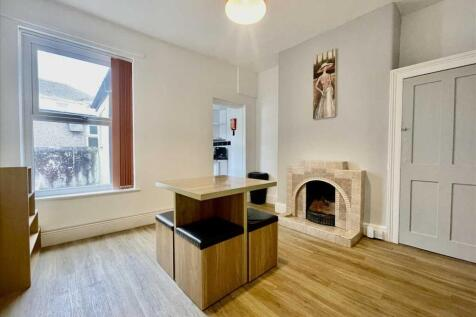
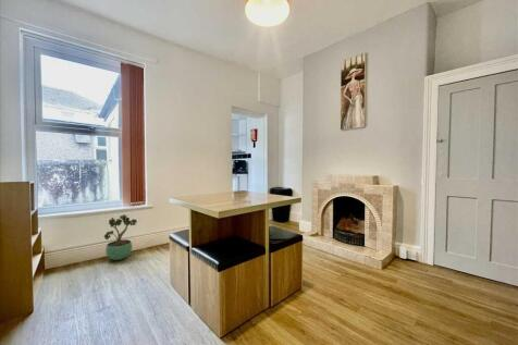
+ potted plant [103,213,138,261]
